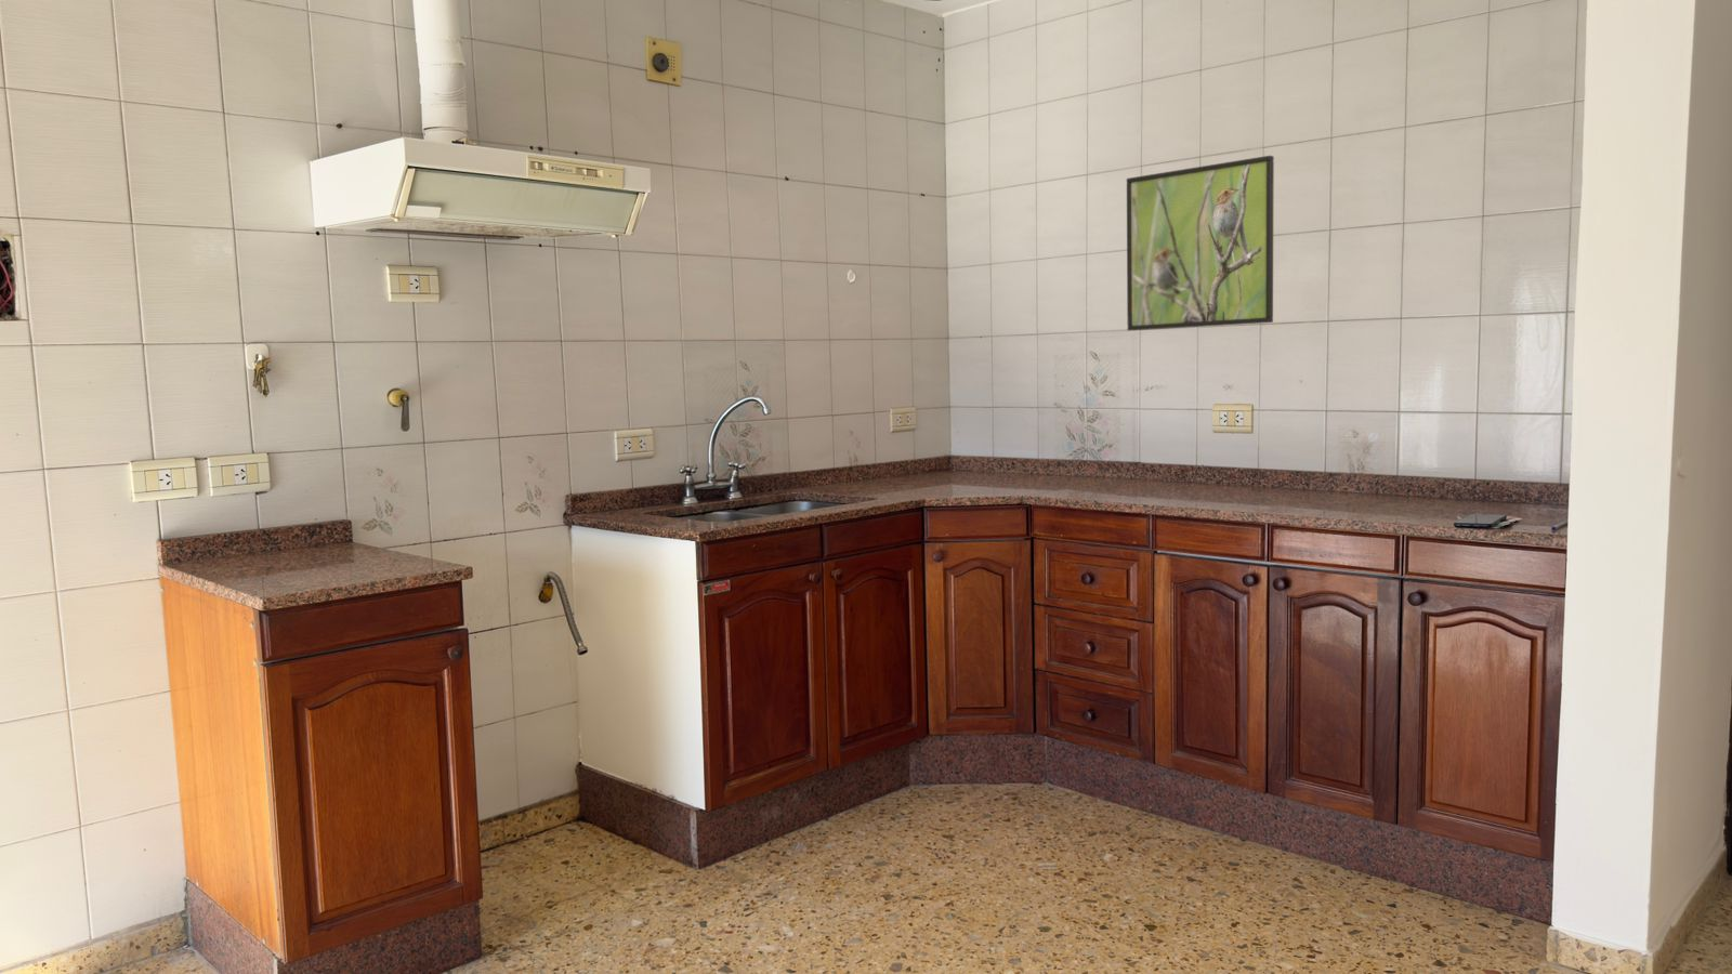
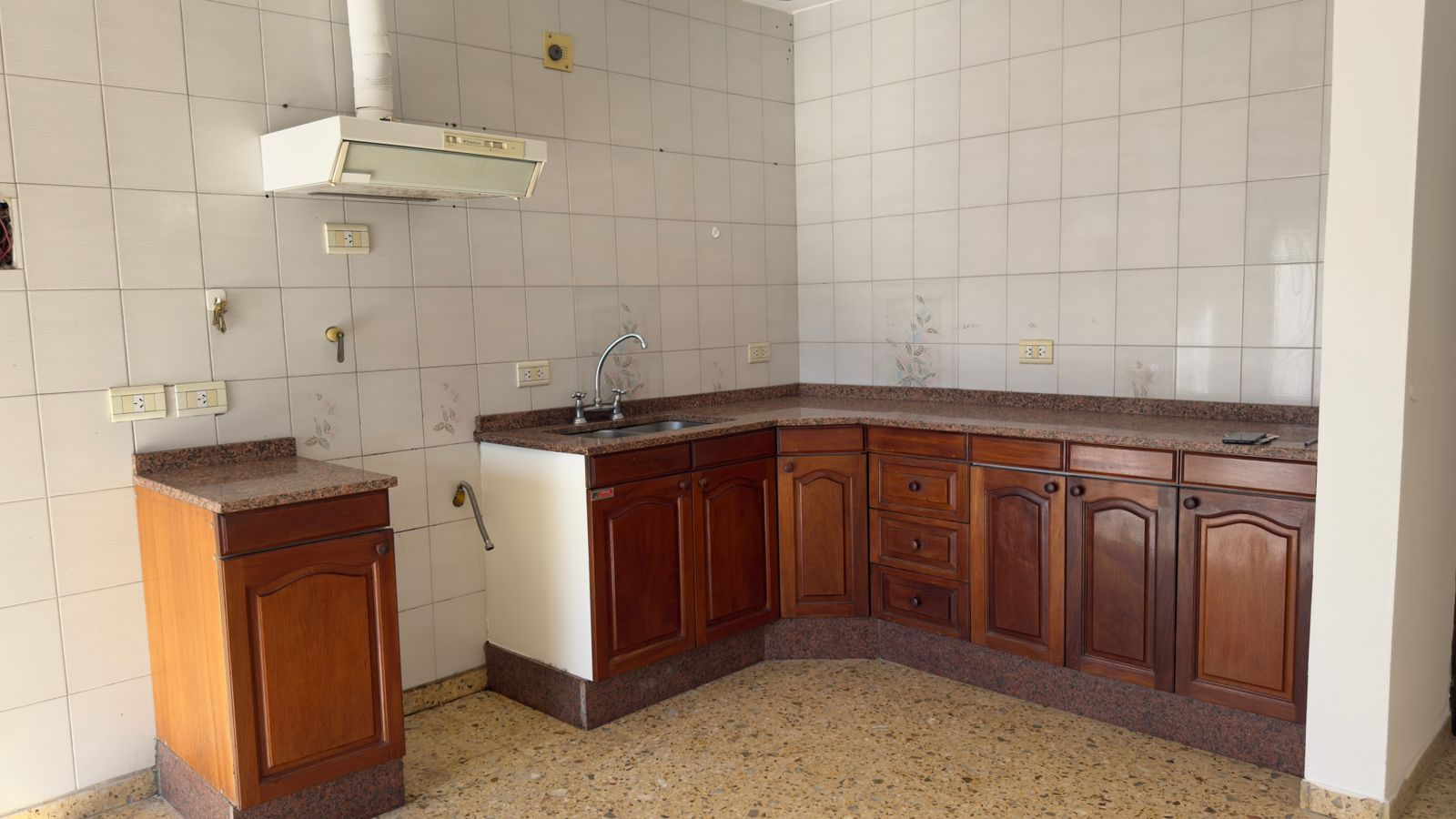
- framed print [1125,155,1275,331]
